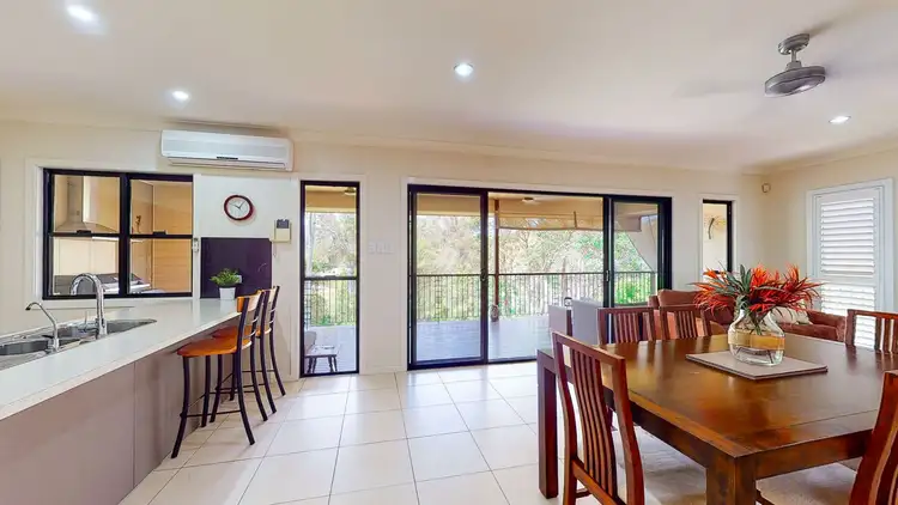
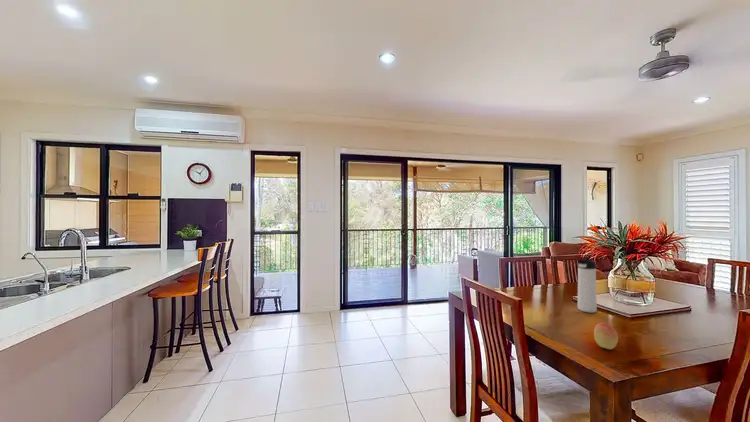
+ thermos bottle [576,257,598,314]
+ fruit [593,322,619,350]
